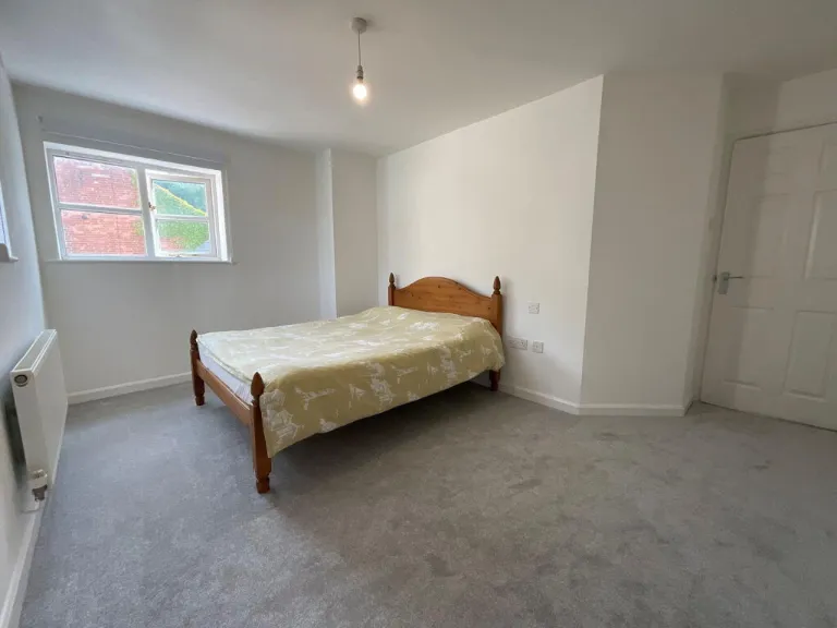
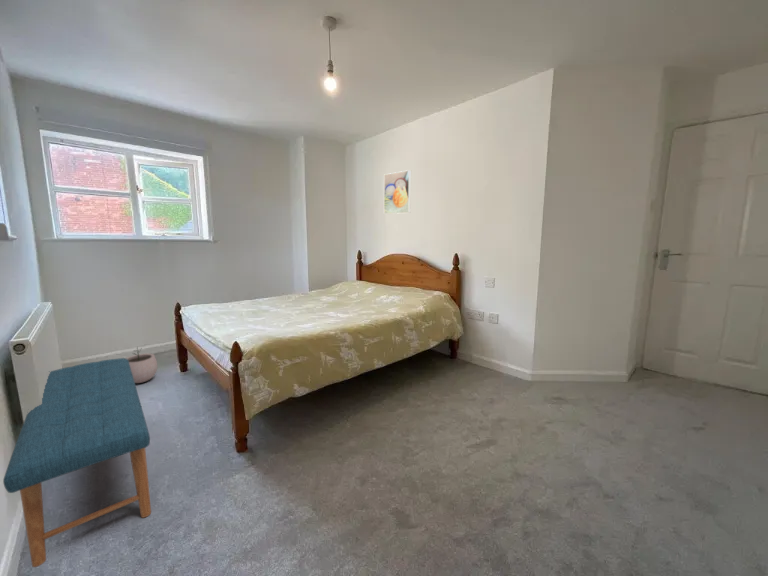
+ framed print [383,169,412,215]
+ plant pot [125,346,158,384]
+ bench [2,357,152,568]
